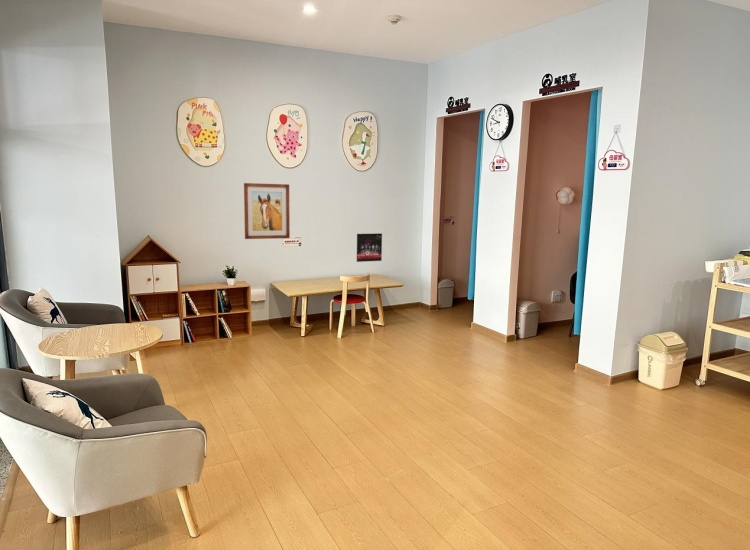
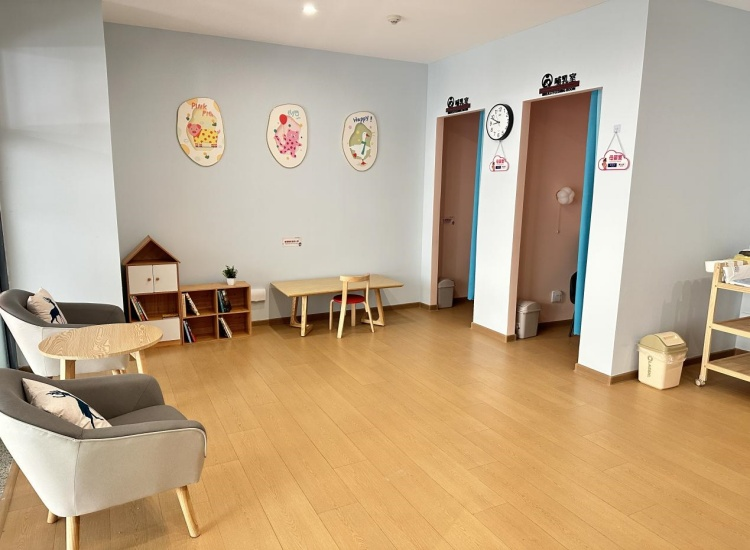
- album cover [356,232,383,263]
- wall art [243,182,291,240]
